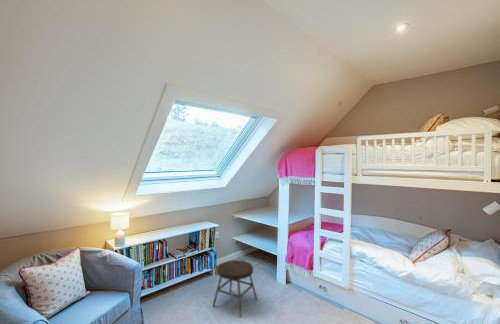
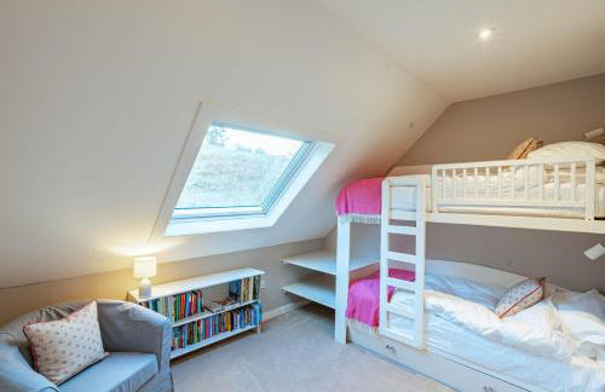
- stool [212,259,258,318]
